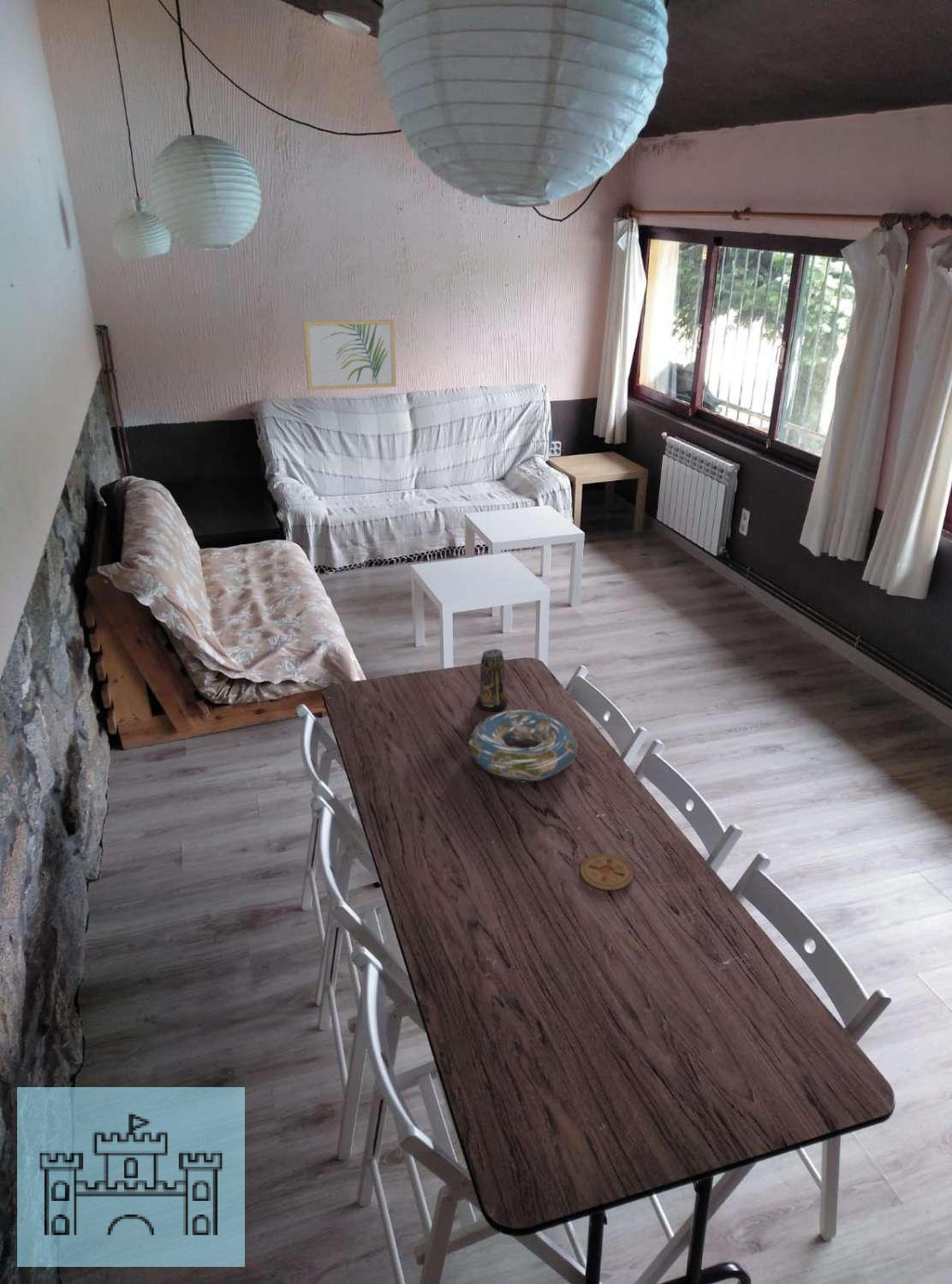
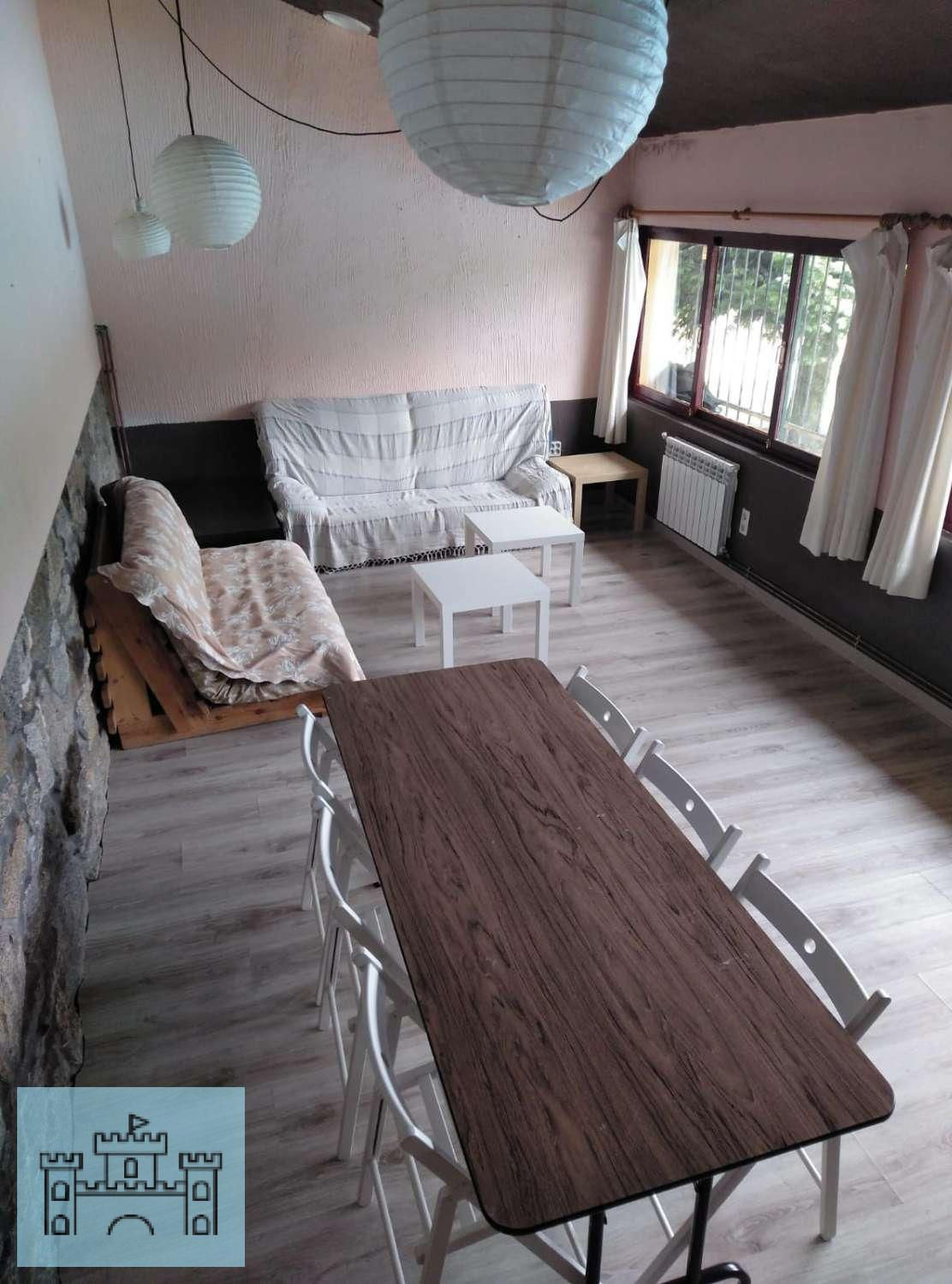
- wall art [302,318,397,391]
- decorative bowl [468,709,579,782]
- coaster [580,853,634,891]
- candle [475,648,509,712]
